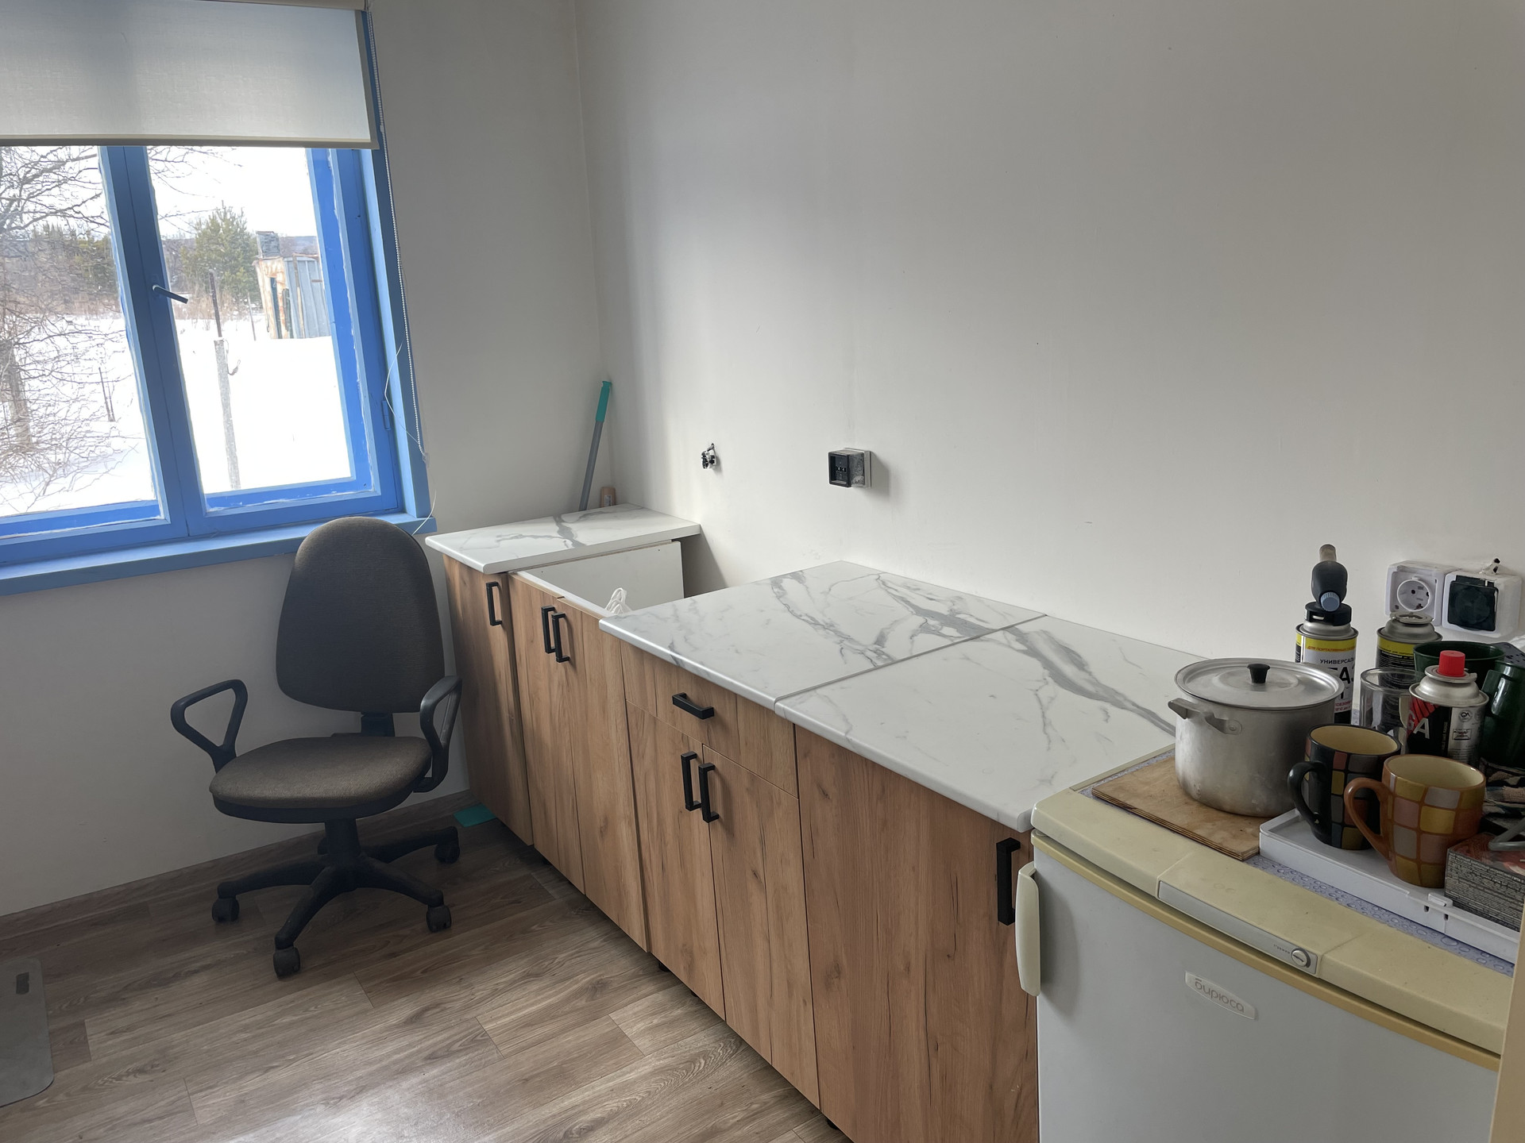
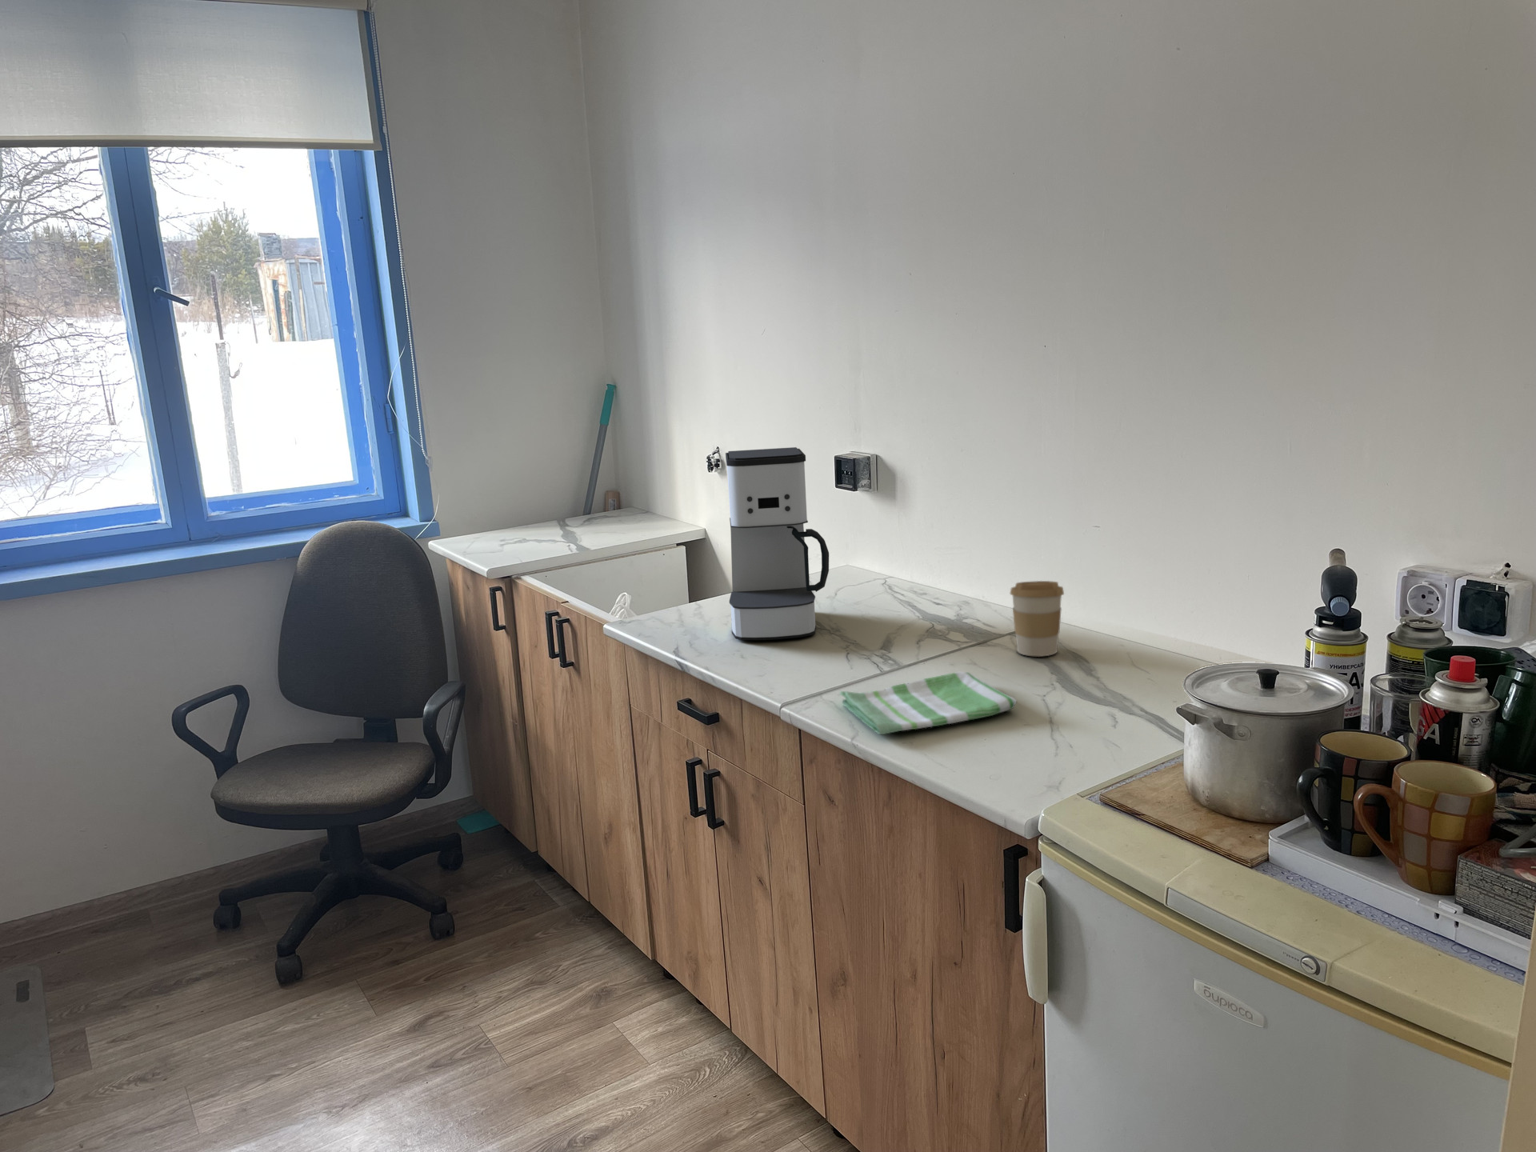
+ coffee maker [724,447,830,641]
+ dish towel [838,670,1017,736]
+ coffee cup [1009,580,1064,657]
